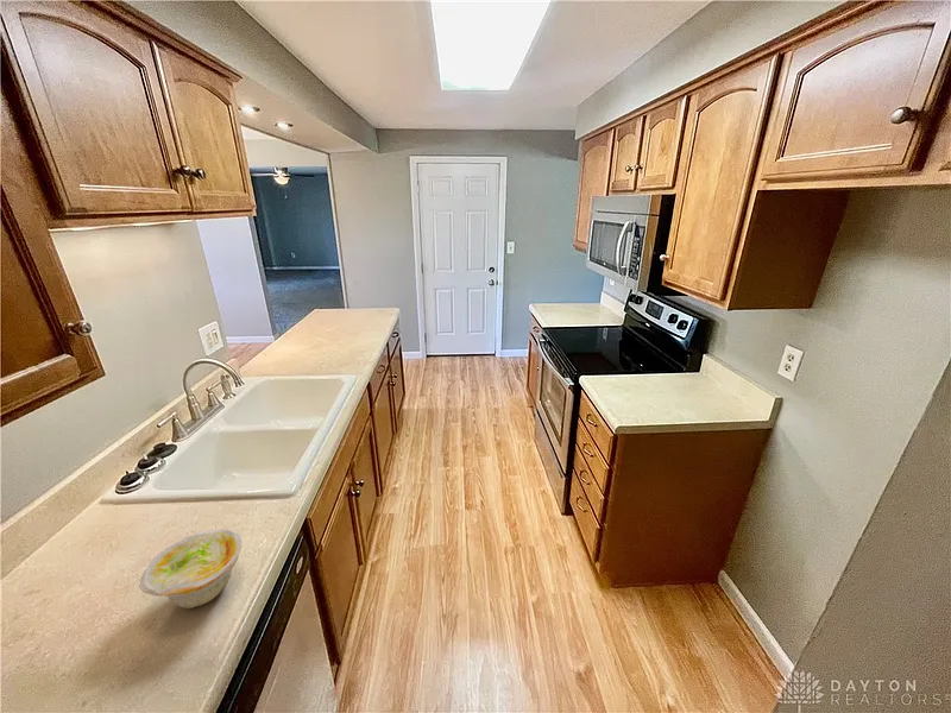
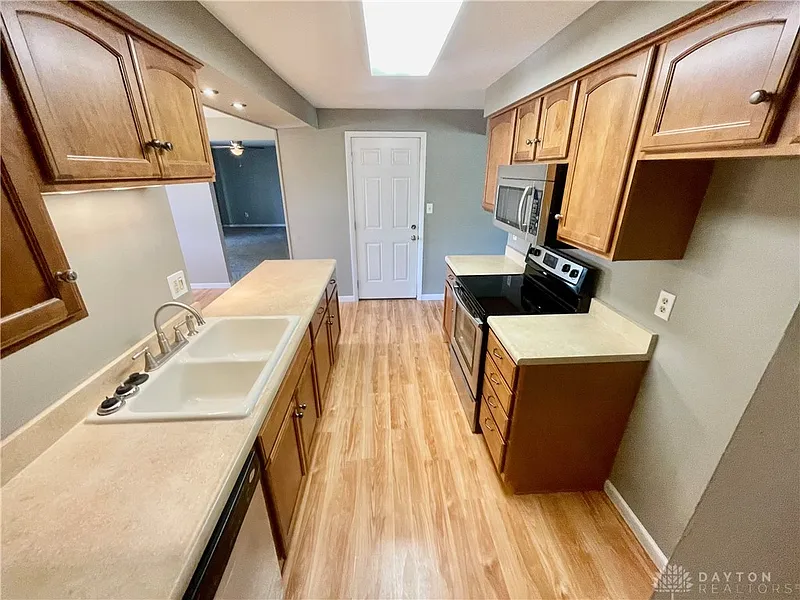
- bowl [138,528,243,610]
